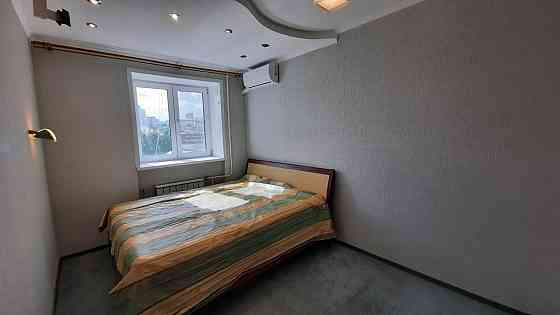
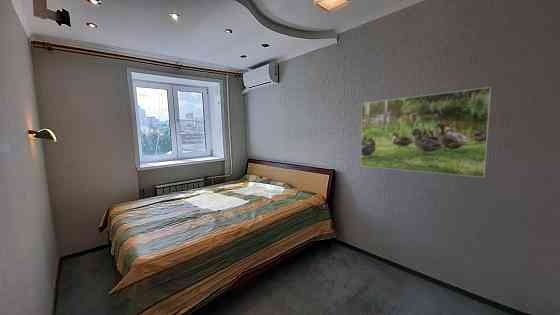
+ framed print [360,86,492,179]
